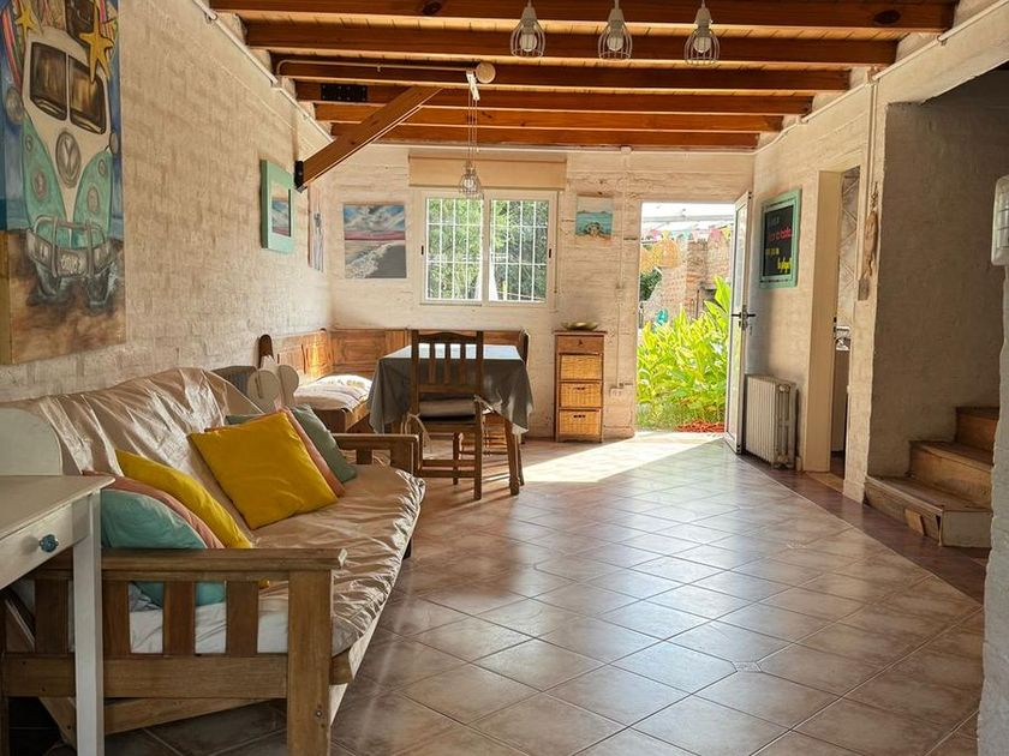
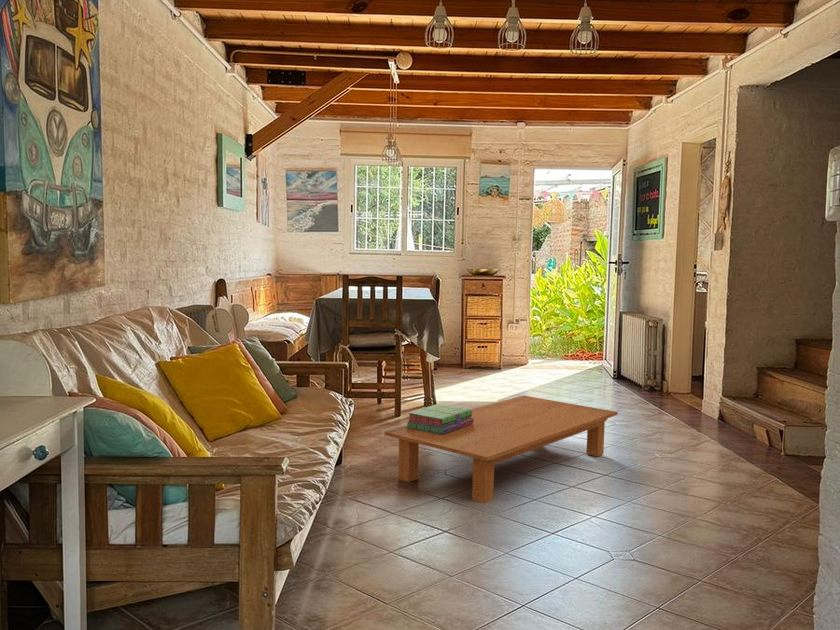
+ stack of books [405,403,474,435]
+ coffee table [383,395,619,504]
